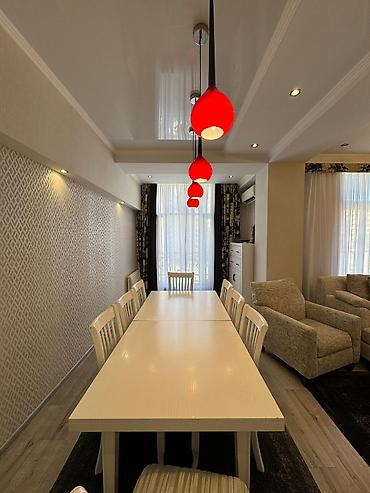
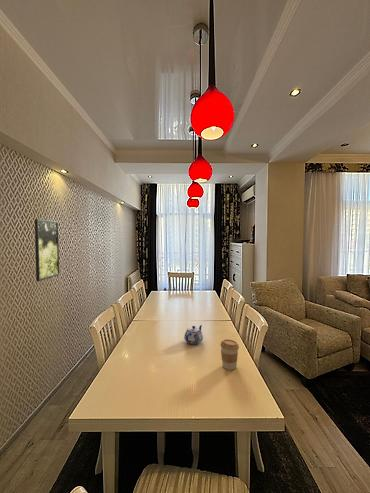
+ teapot [183,324,204,345]
+ coffee cup [219,338,240,371]
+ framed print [34,218,60,282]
